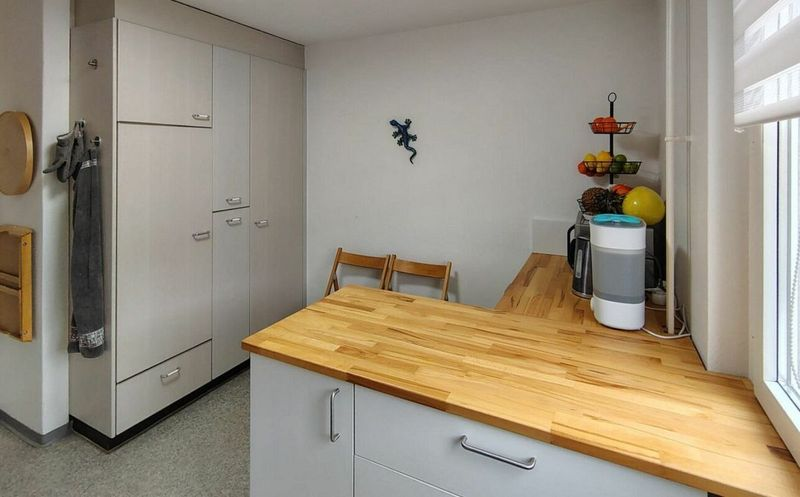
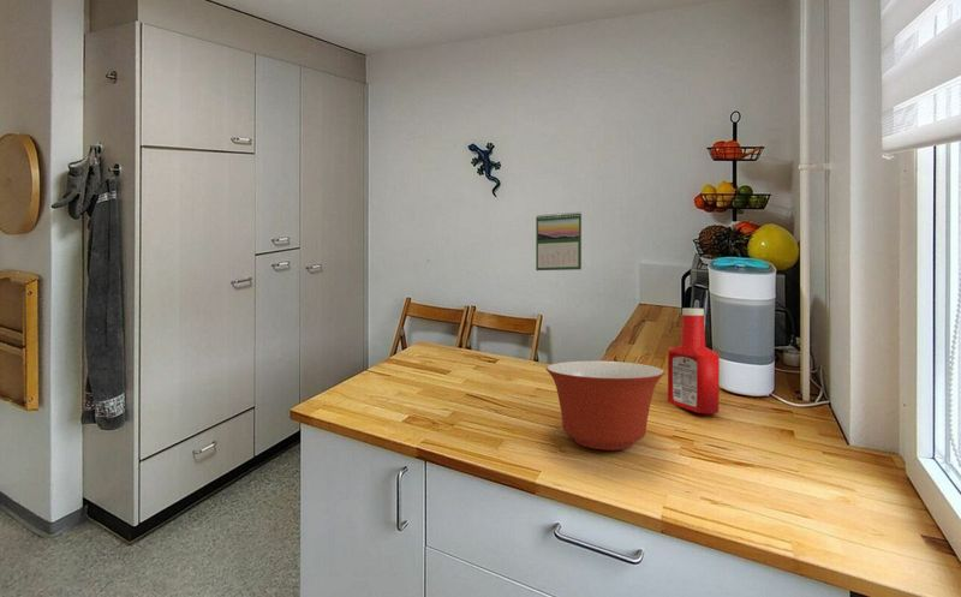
+ mixing bowl [545,360,665,452]
+ calendar [535,211,583,271]
+ soap bottle [667,308,721,414]
